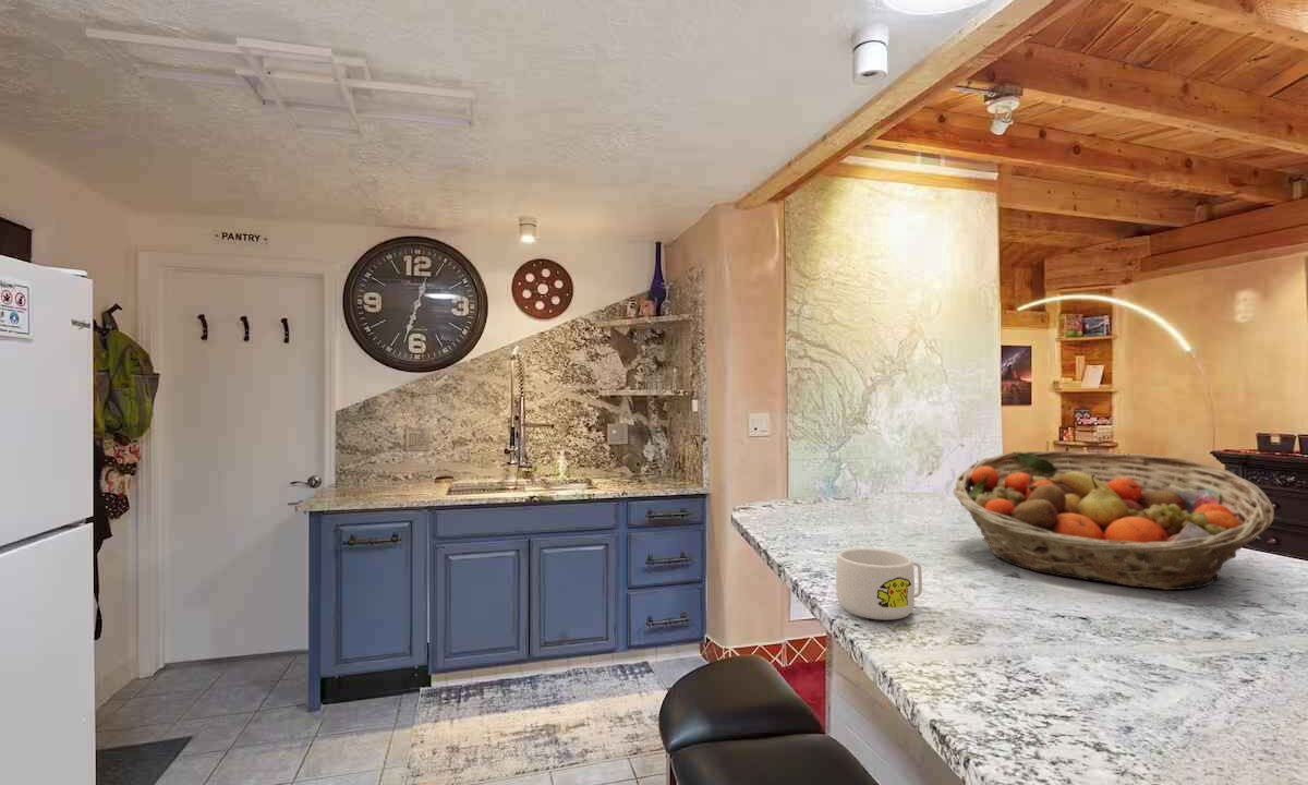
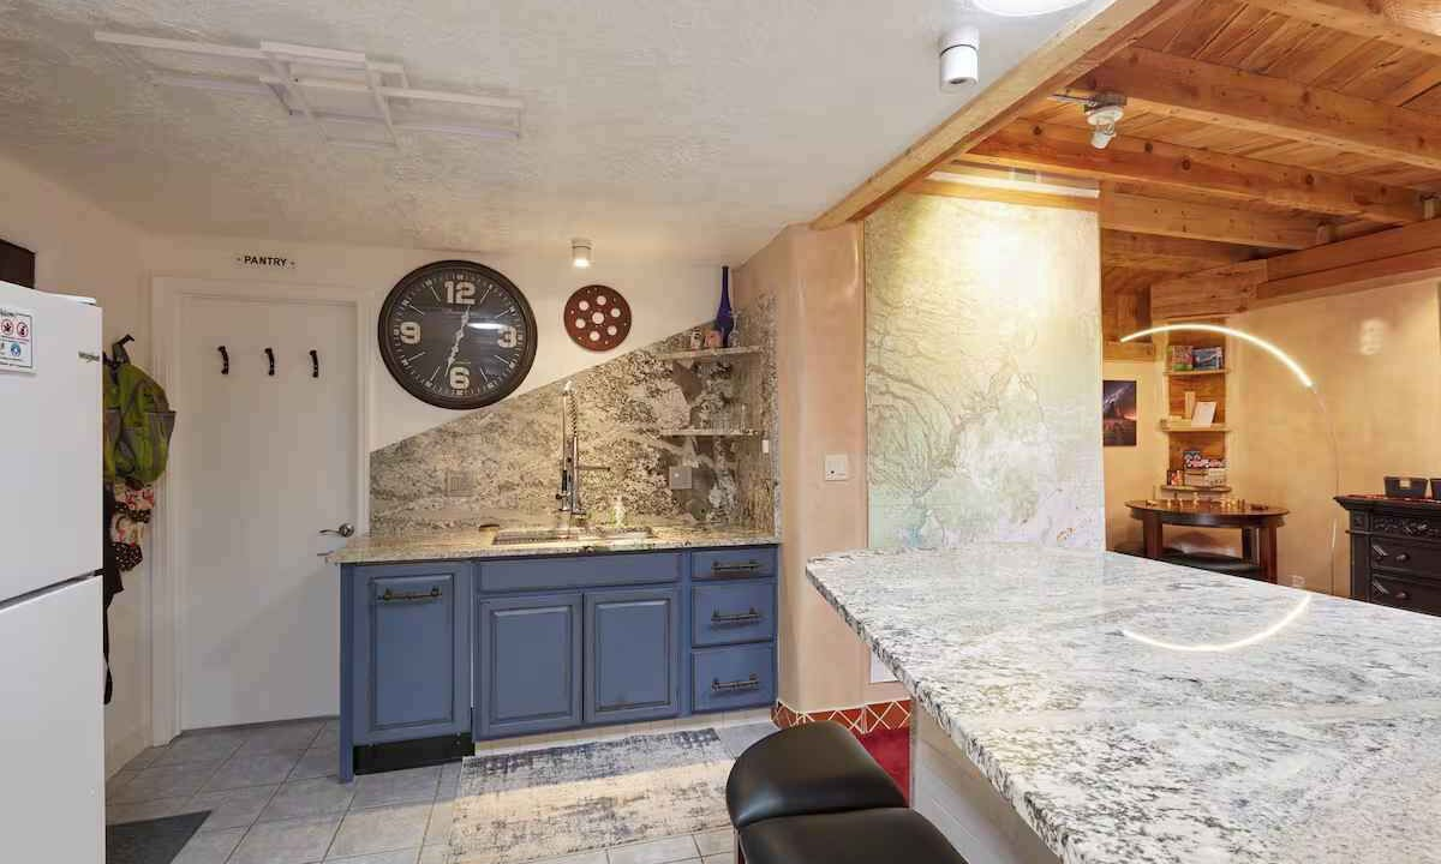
- fruit basket [953,450,1275,591]
- mug [835,547,923,621]
